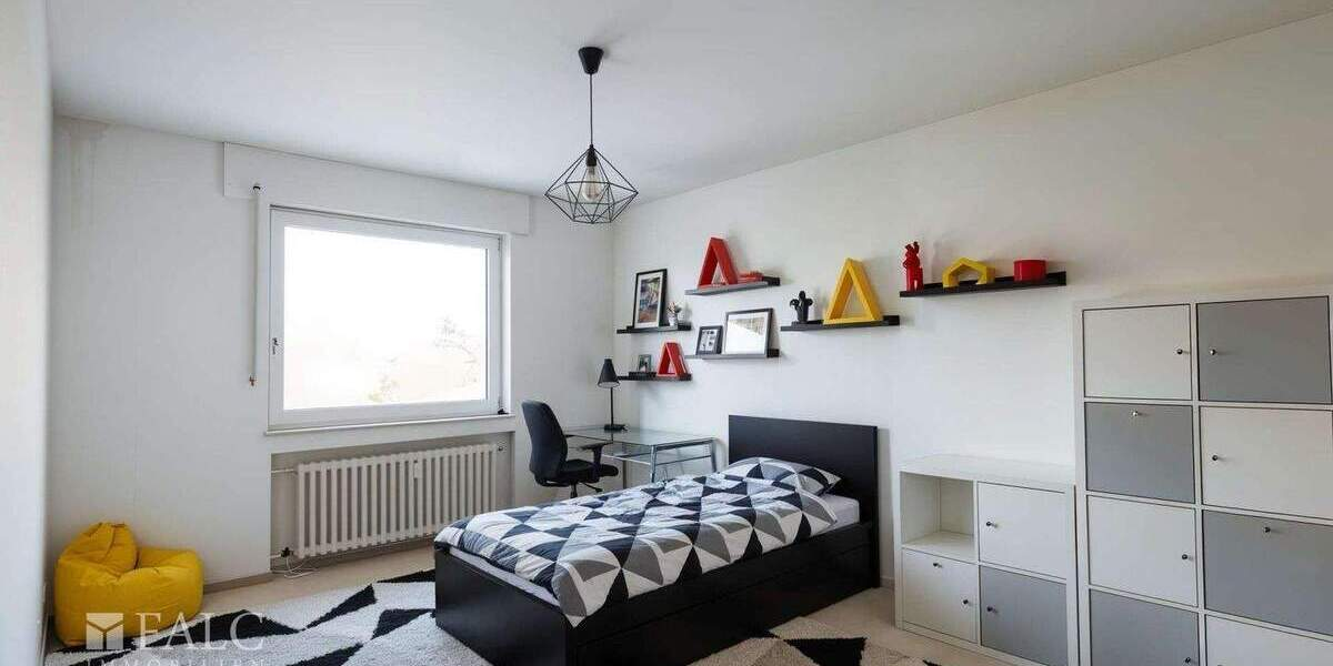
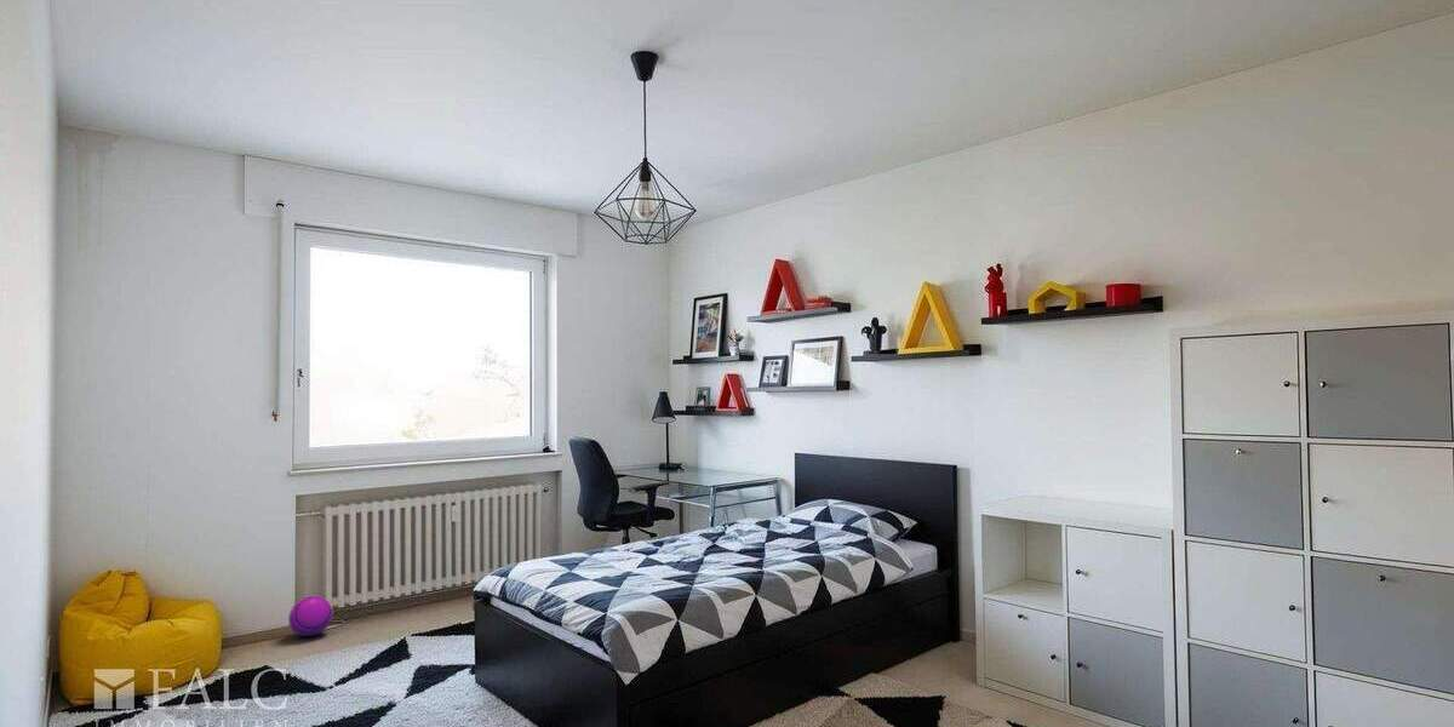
+ ball [287,595,333,637]
